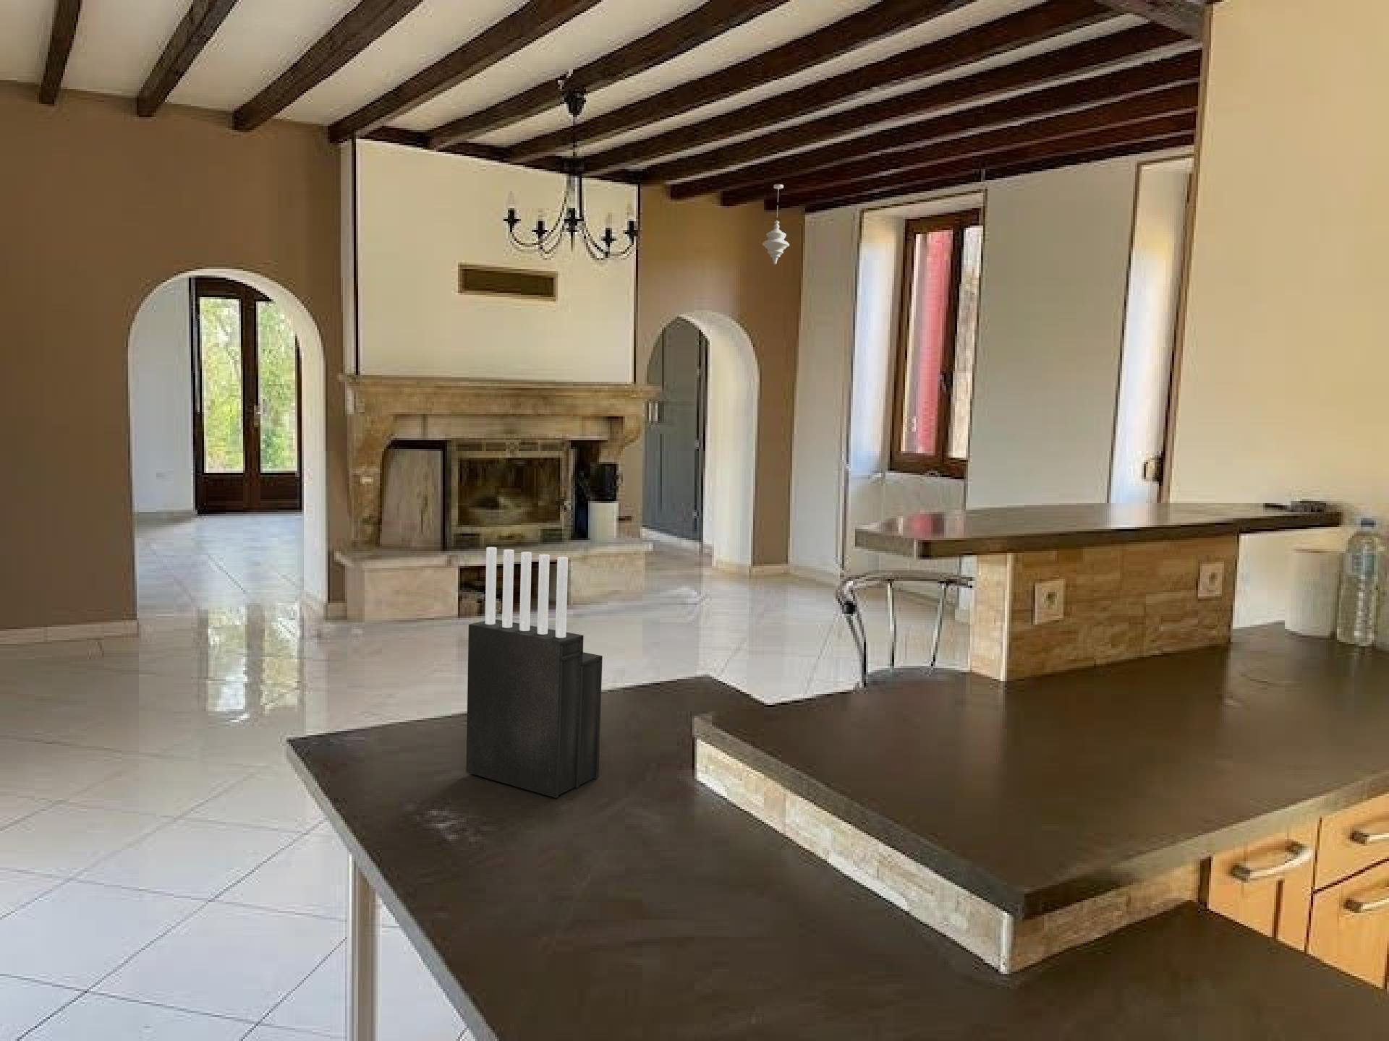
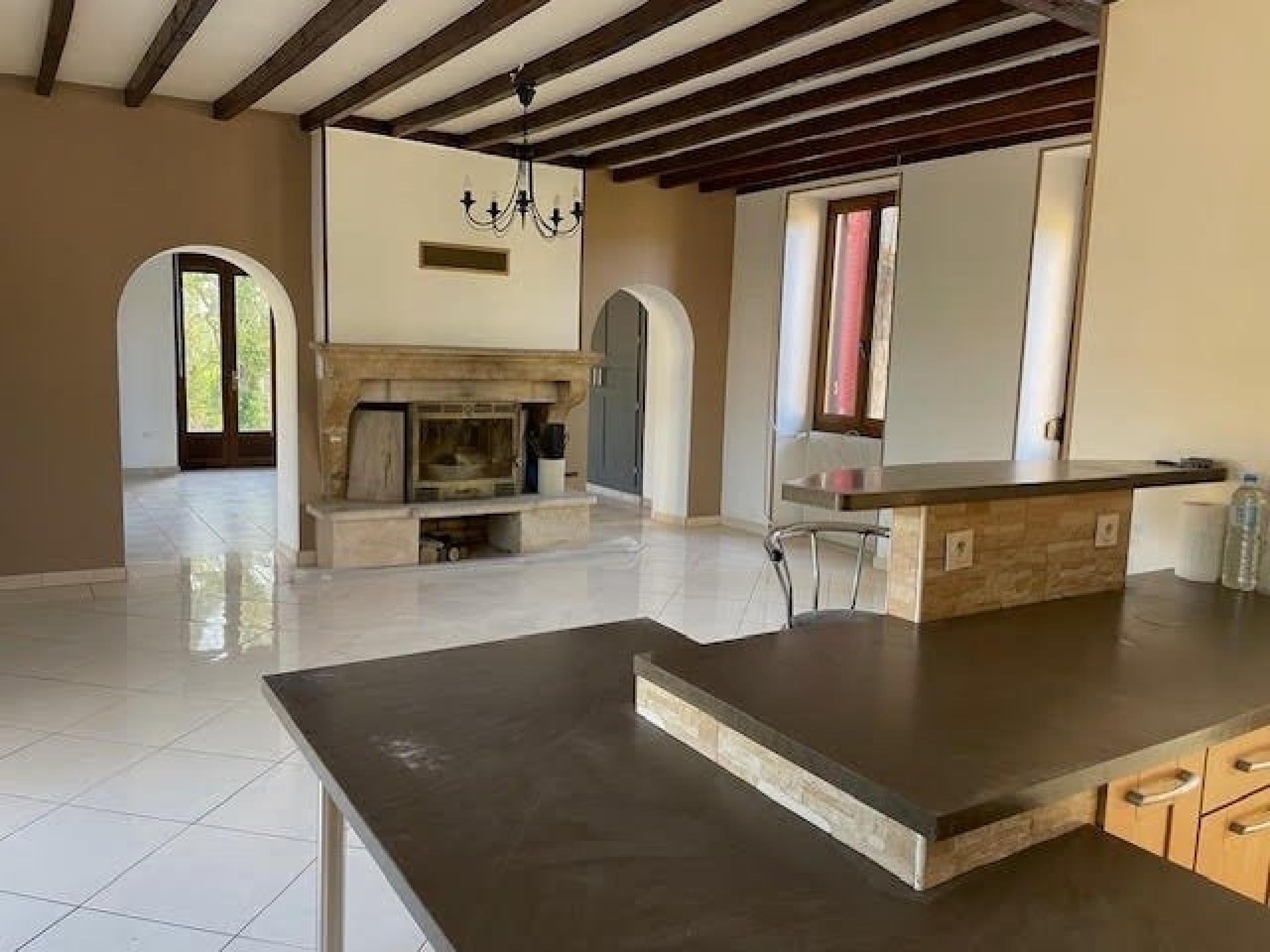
- pendant light [762,184,790,266]
- knife block [465,547,604,799]
